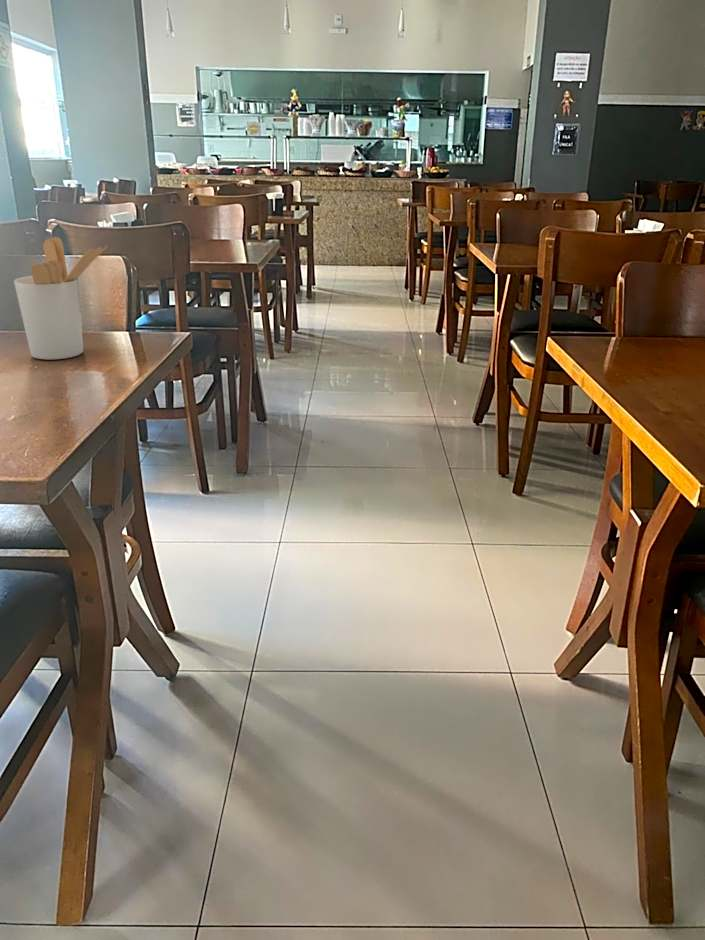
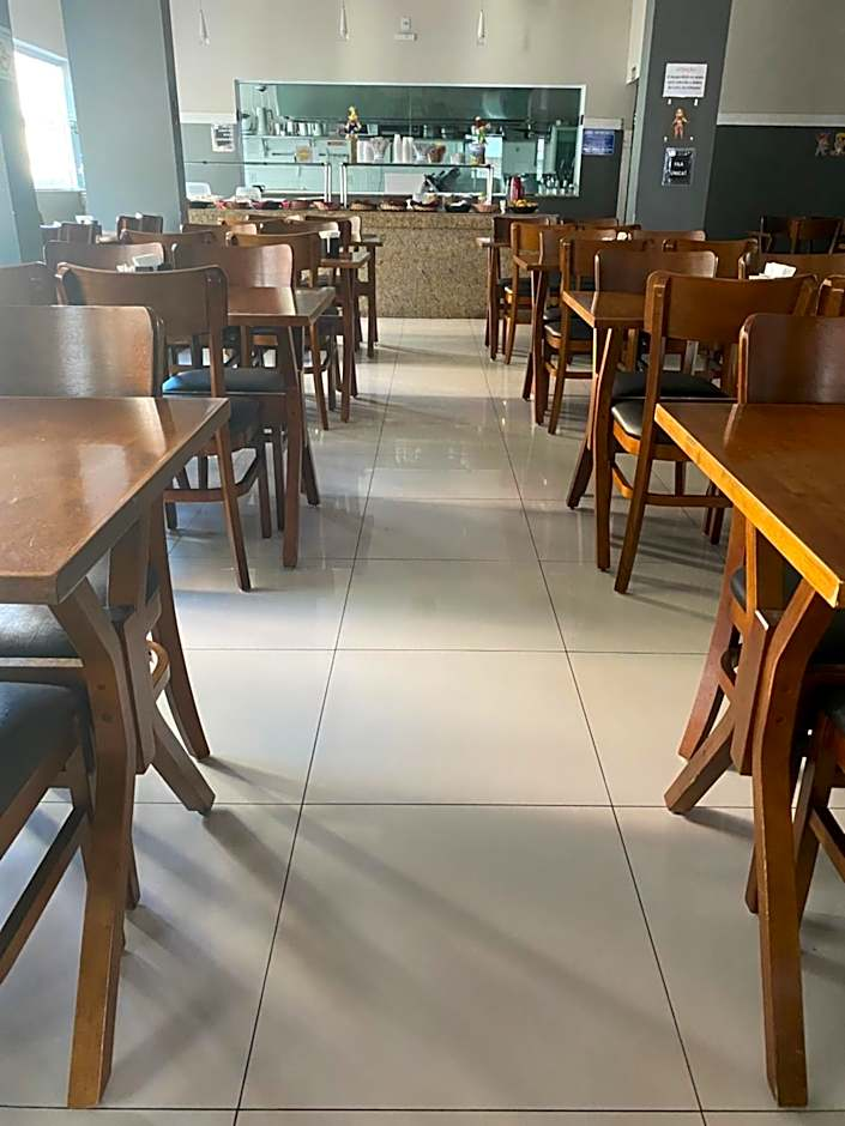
- utensil holder [13,236,109,360]
